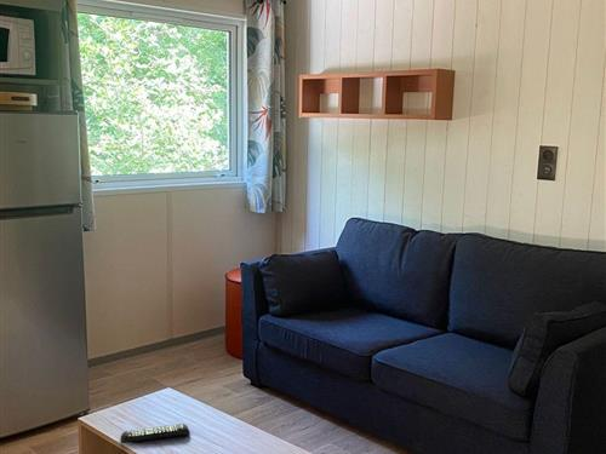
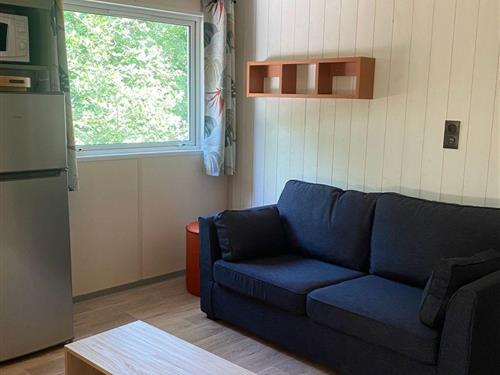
- remote control [120,423,191,444]
